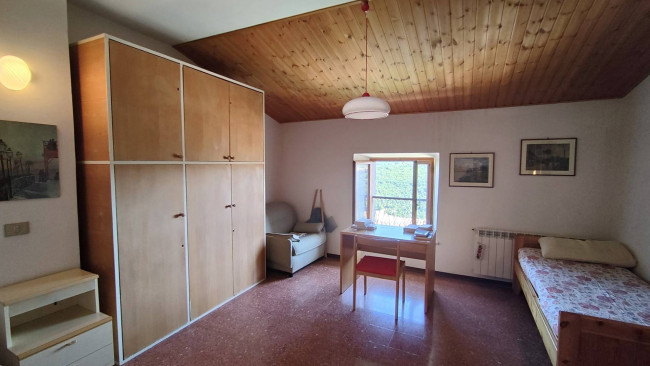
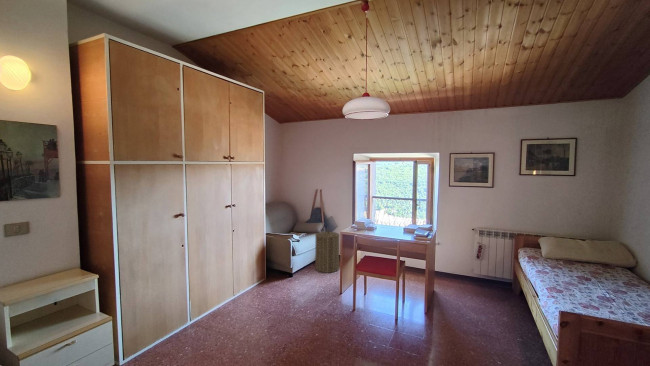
+ laundry hamper [314,228,340,274]
